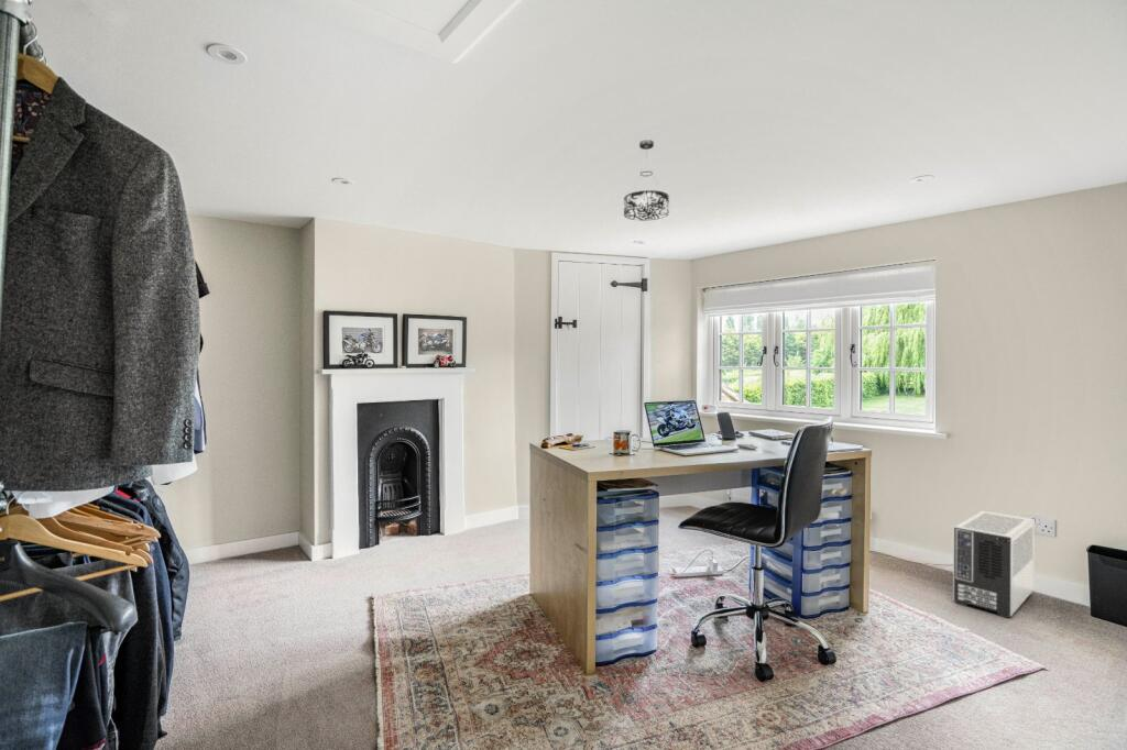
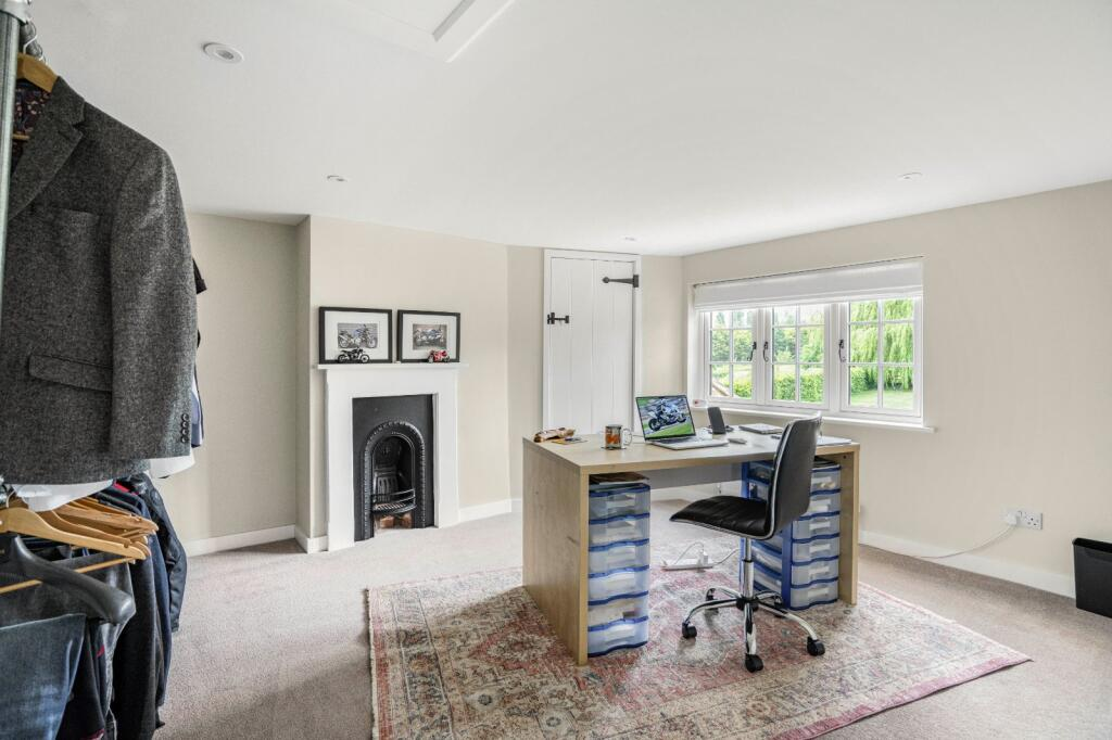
- air purifier [952,510,1036,619]
- pendant light [623,139,670,222]
